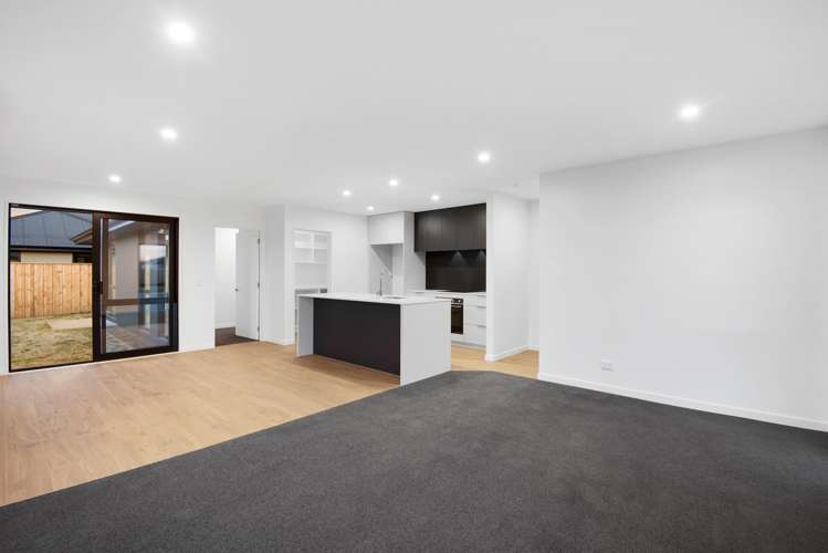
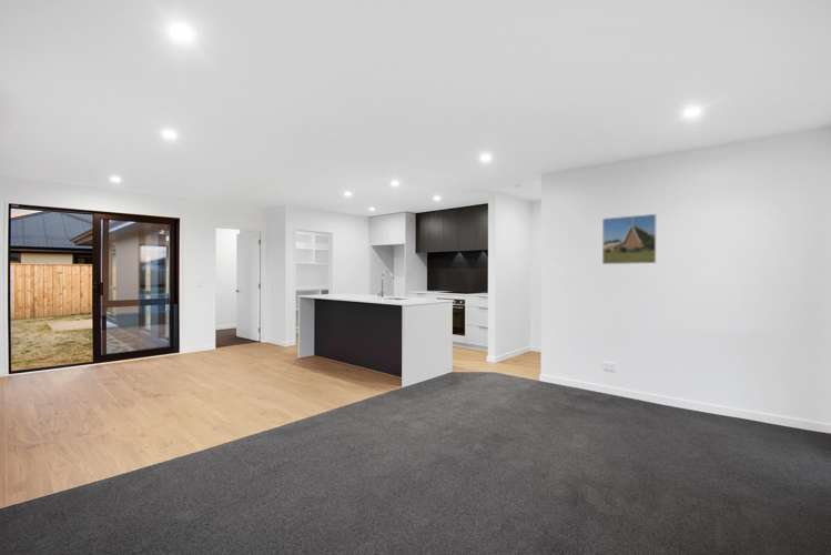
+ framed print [601,213,657,265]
